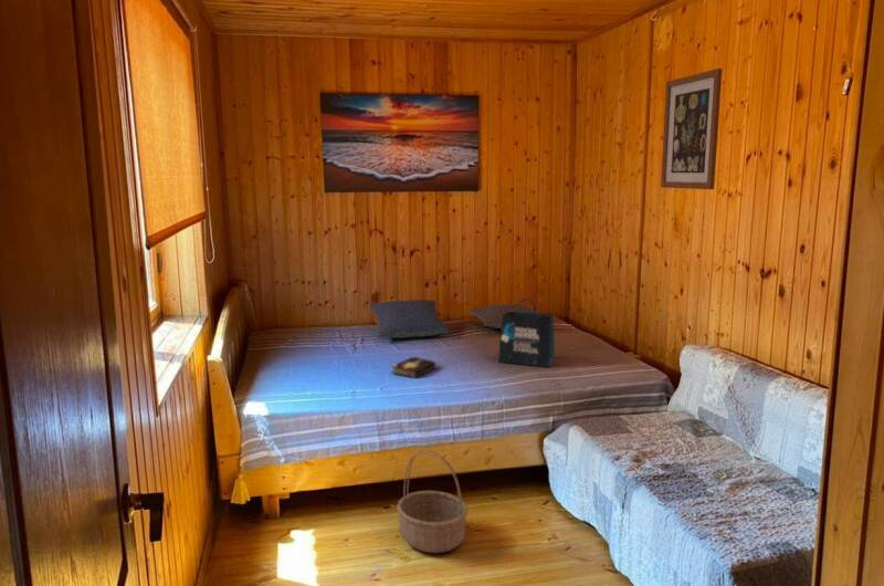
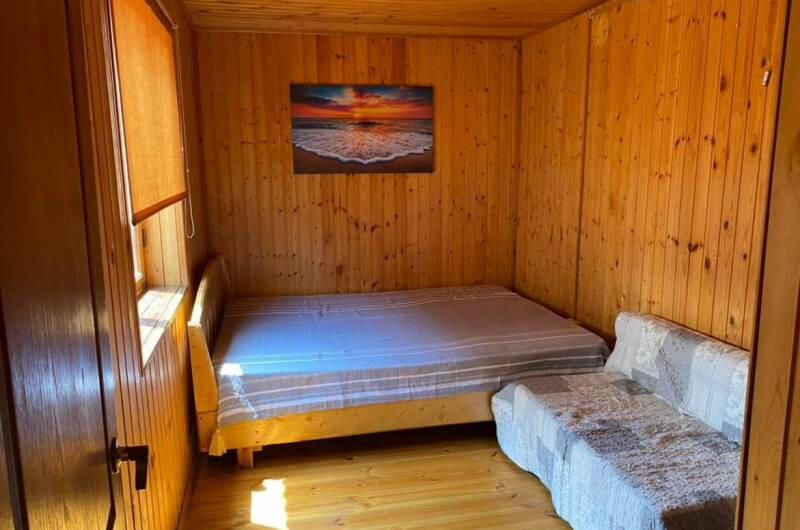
- tote bag [497,296,556,368]
- basket [396,449,469,554]
- pillow [469,303,538,329]
- hardback book [390,355,436,379]
- wall art [660,67,723,190]
- pillow [368,299,451,339]
